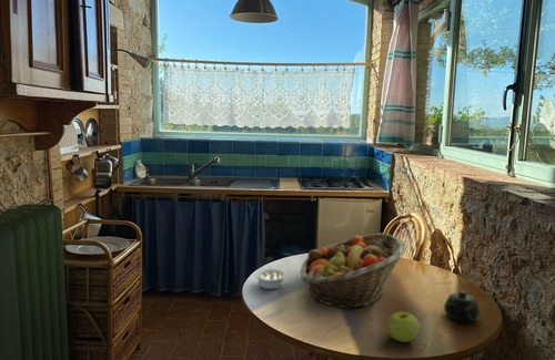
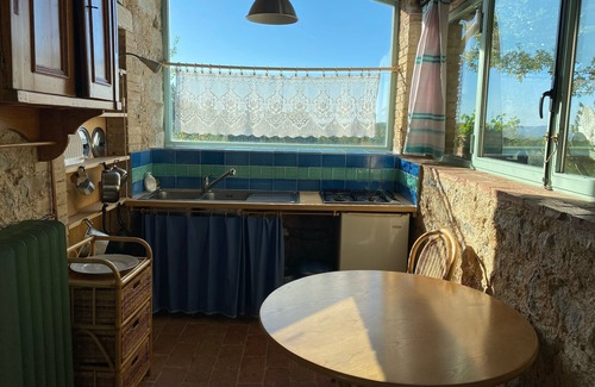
- legume [254,267,287,290]
- teapot [443,289,481,322]
- apple [386,311,421,343]
- fruit basket [300,233,407,310]
